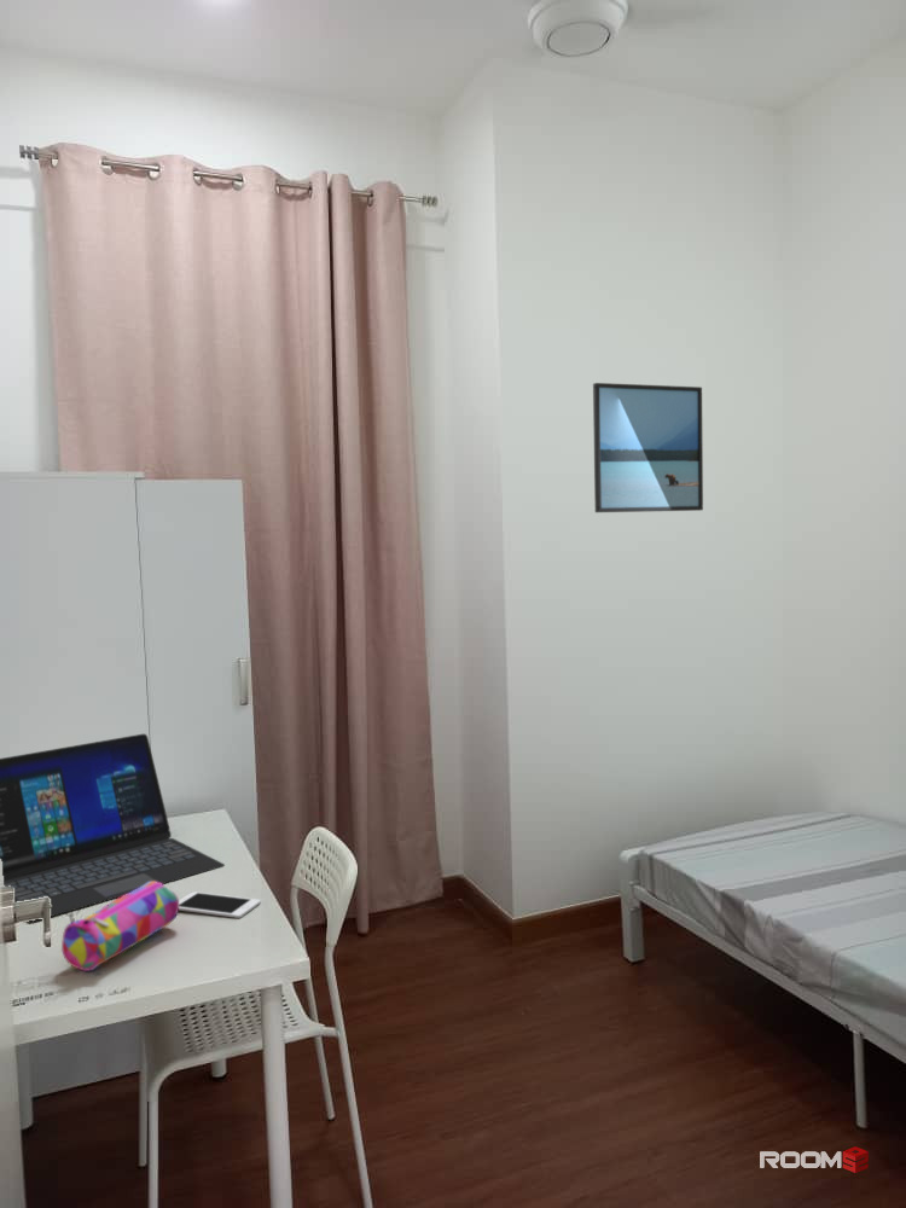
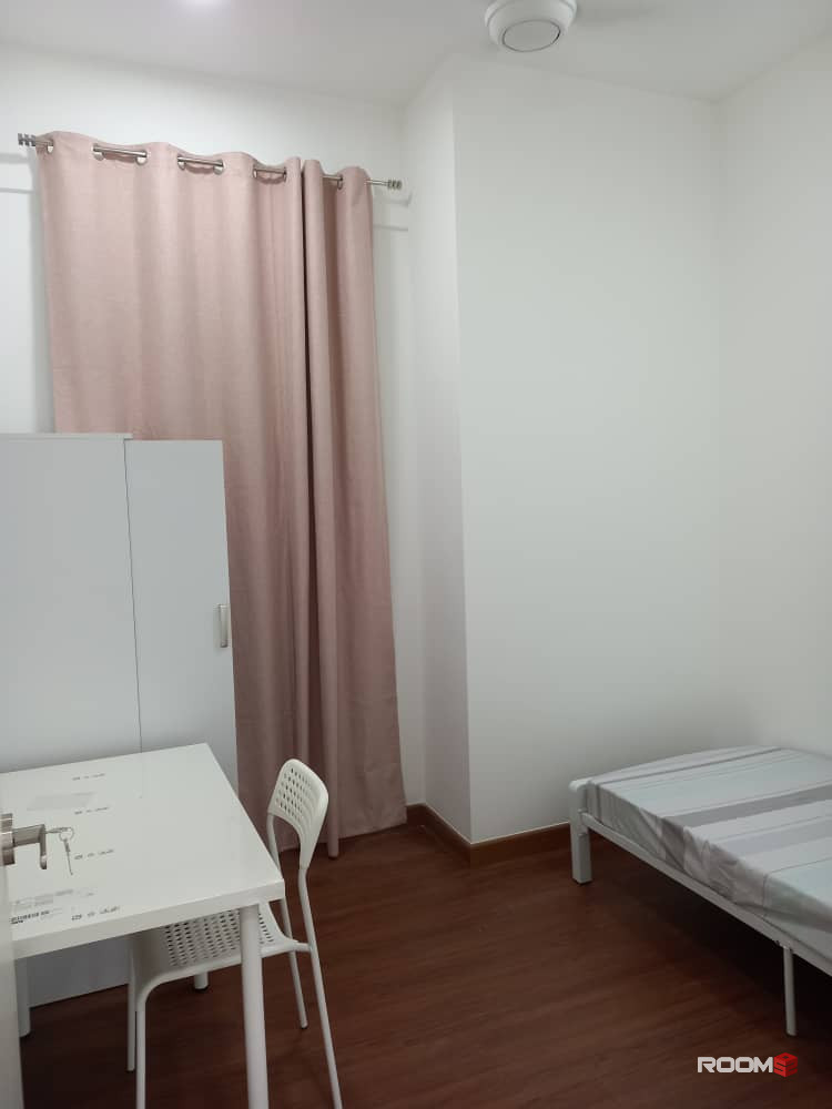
- laptop [0,733,226,923]
- pencil case [60,882,180,972]
- cell phone [179,890,262,919]
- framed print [592,382,704,513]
